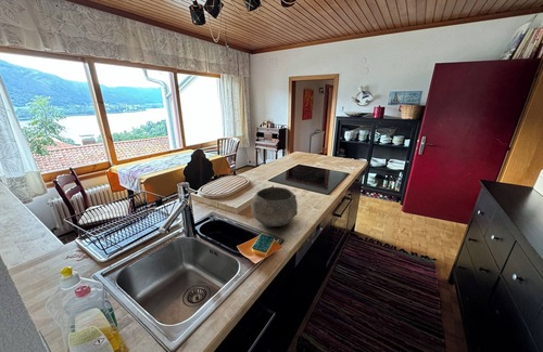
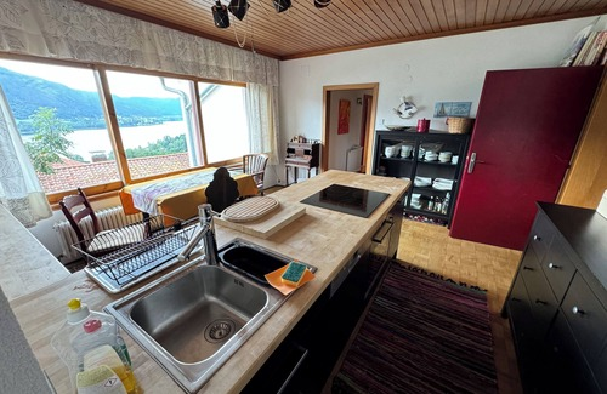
- bowl [250,186,299,227]
